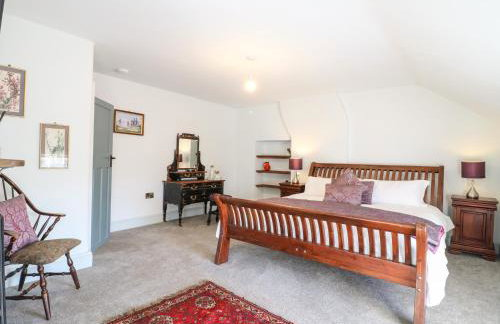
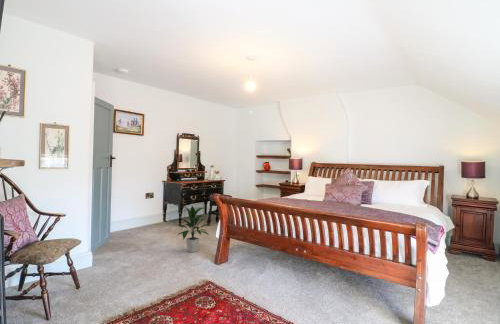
+ indoor plant [176,205,213,253]
